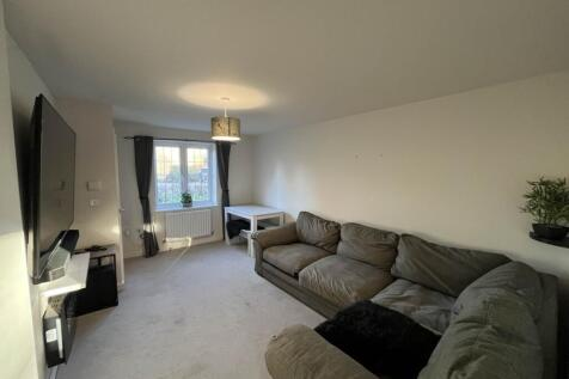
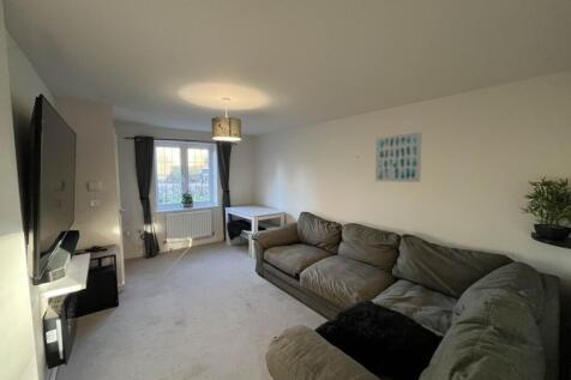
+ wall art [374,131,422,183]
